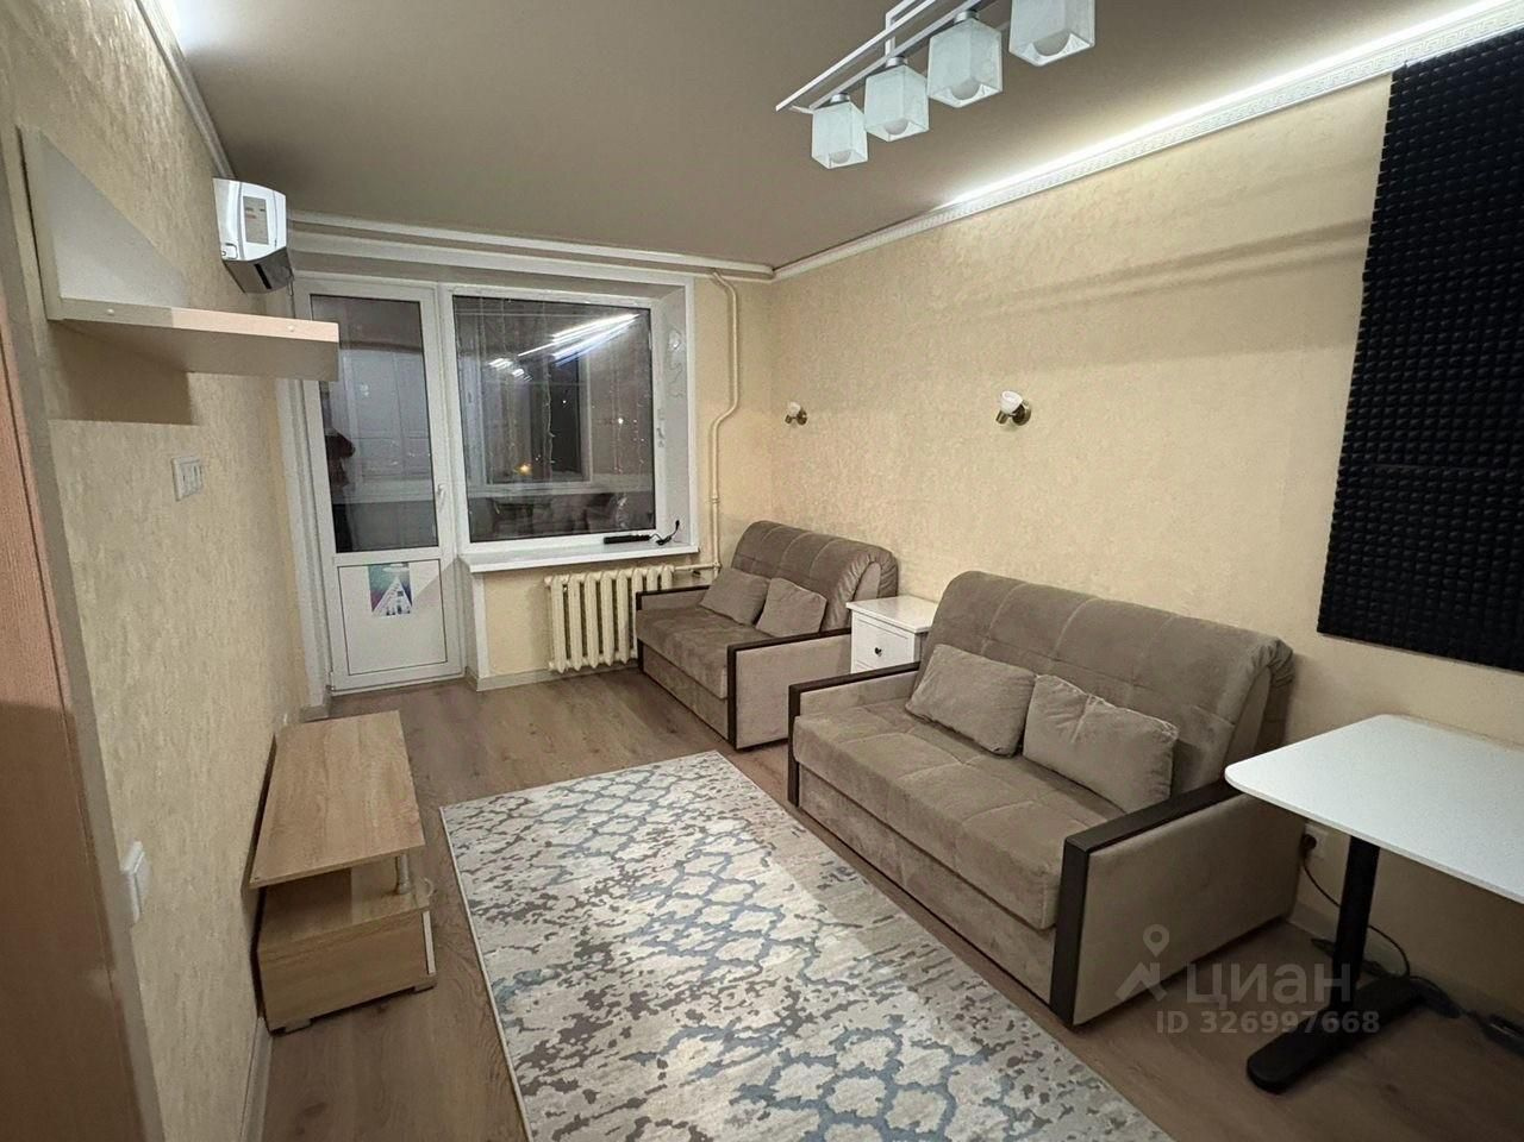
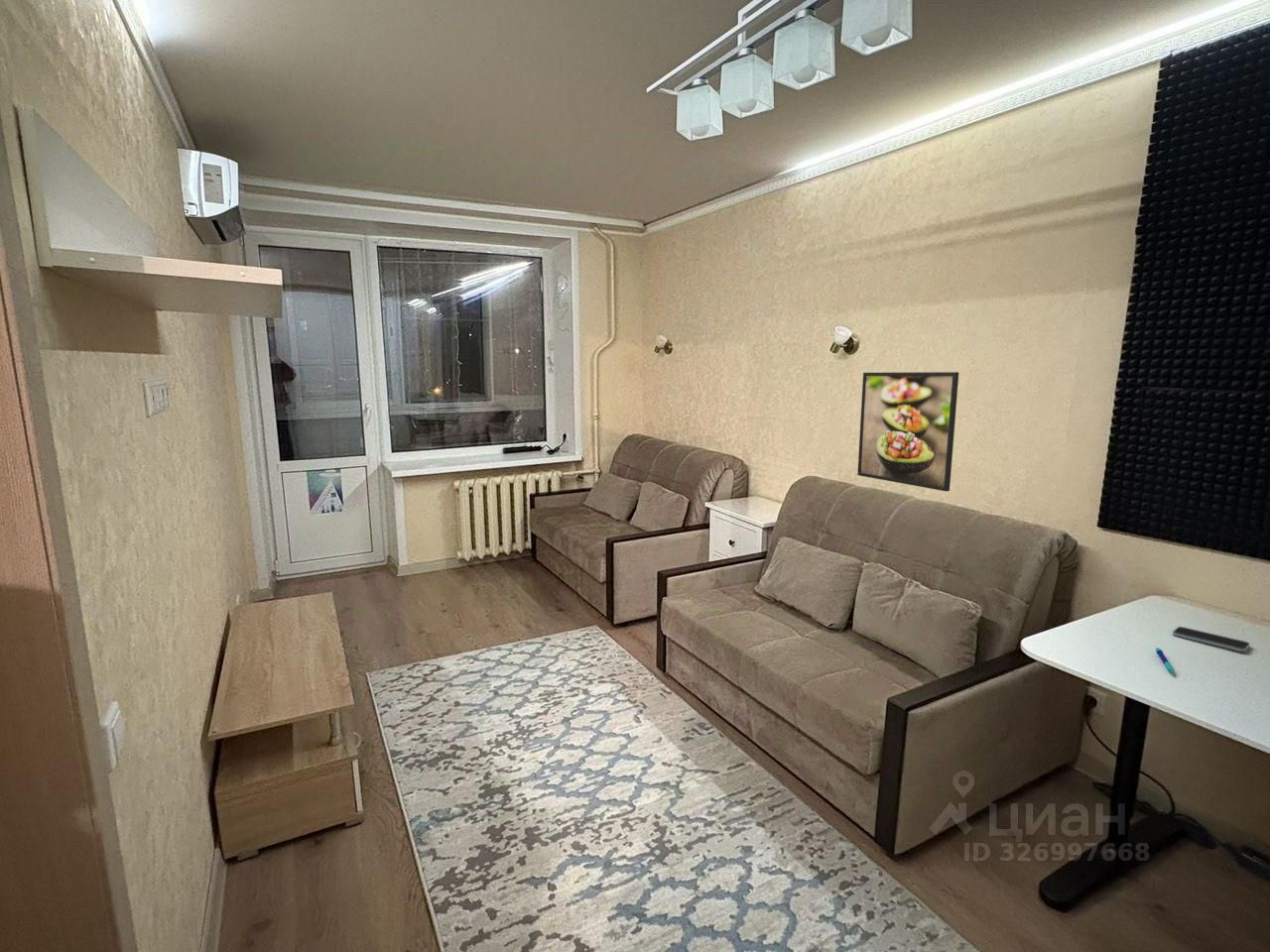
+ pen [1155,647,1175,675]
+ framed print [856,371,959,493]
+ smartphone [1172,626,1251,653]
